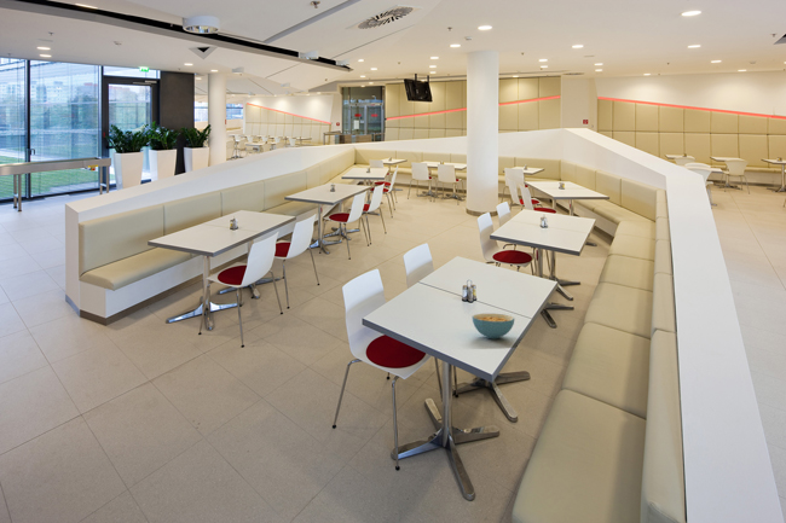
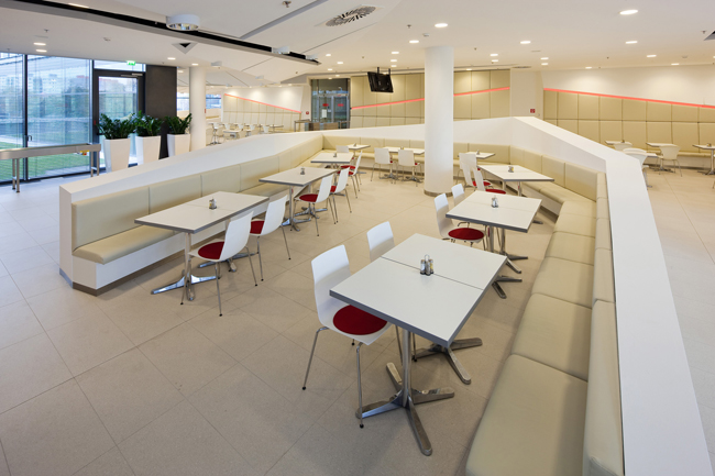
- cereal bowl [472,313,515,339]
